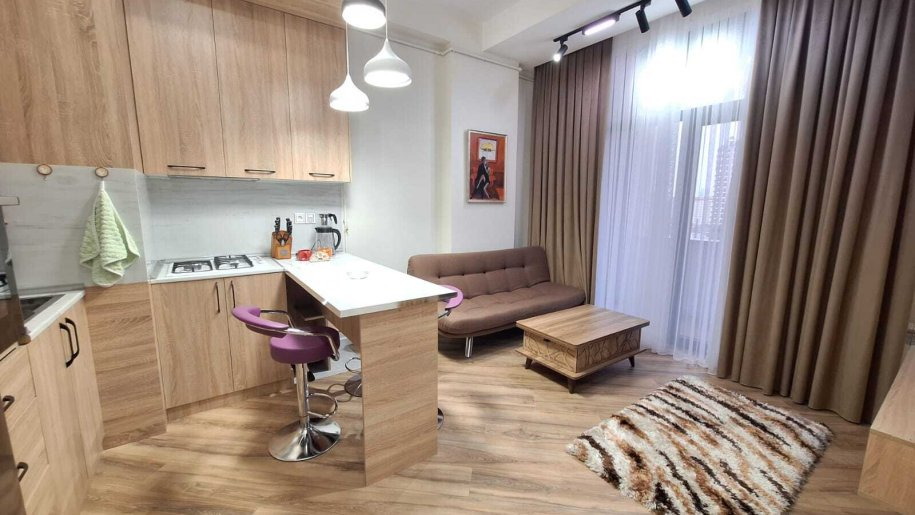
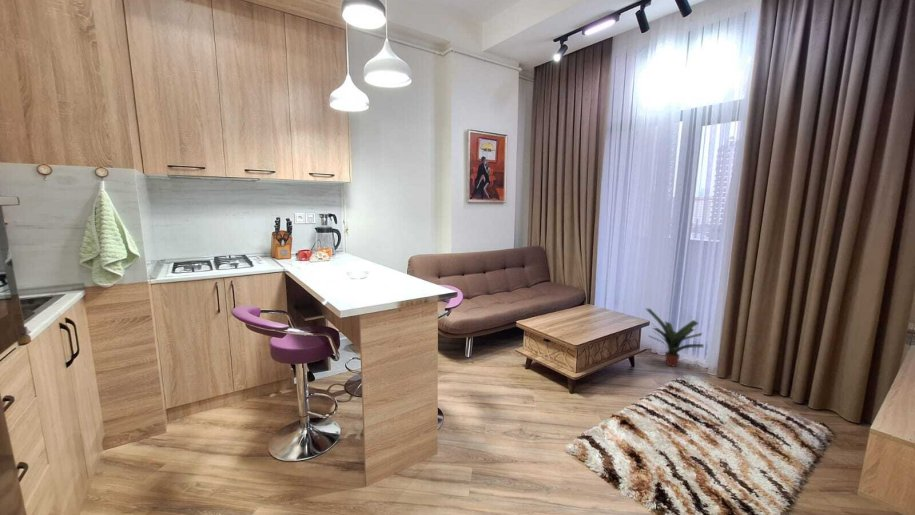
+ potted plant [645,308,705,368]
